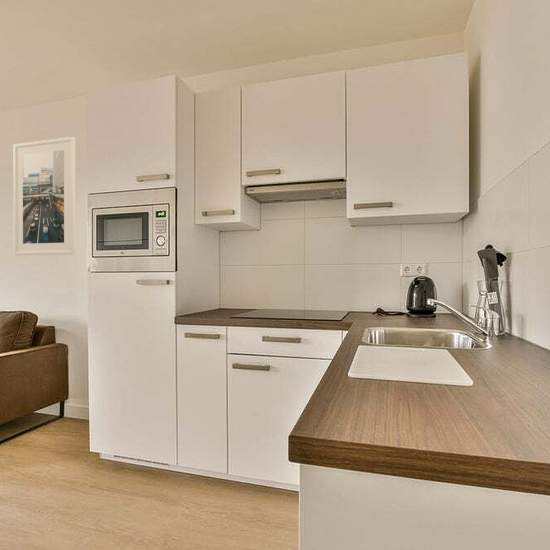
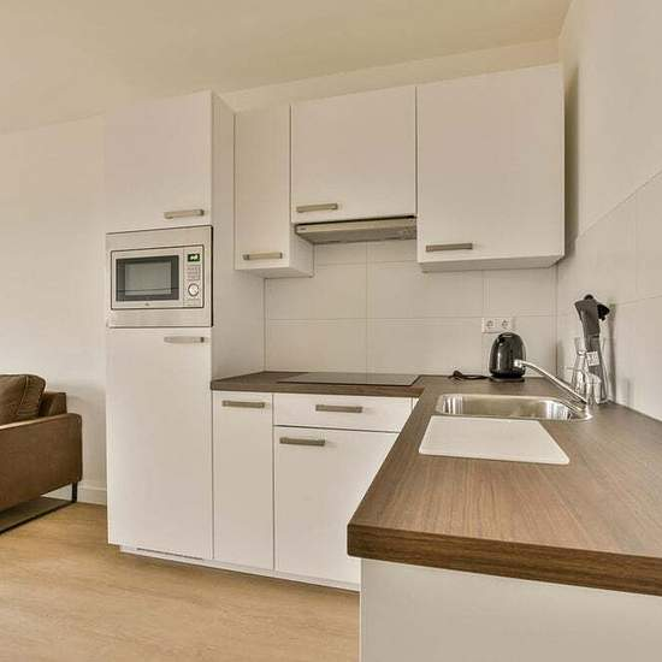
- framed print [13,136,76,256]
